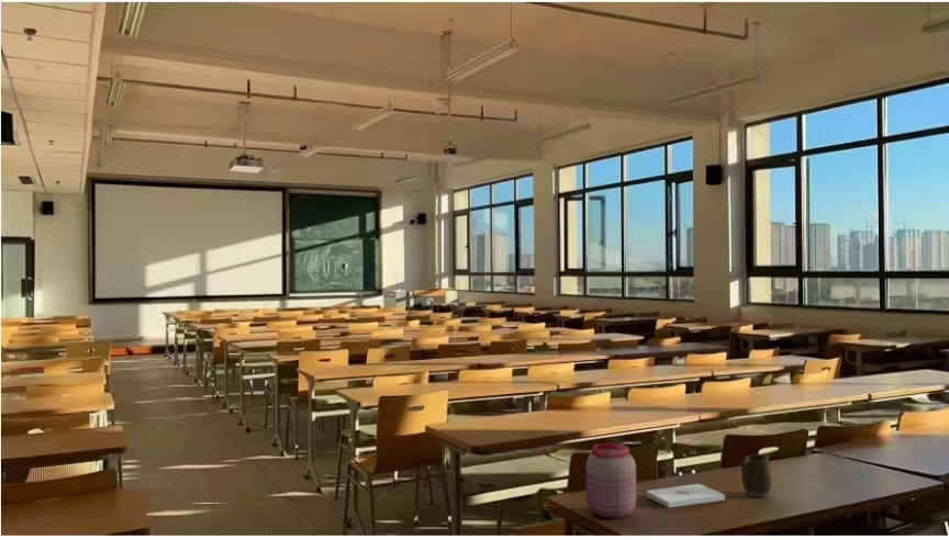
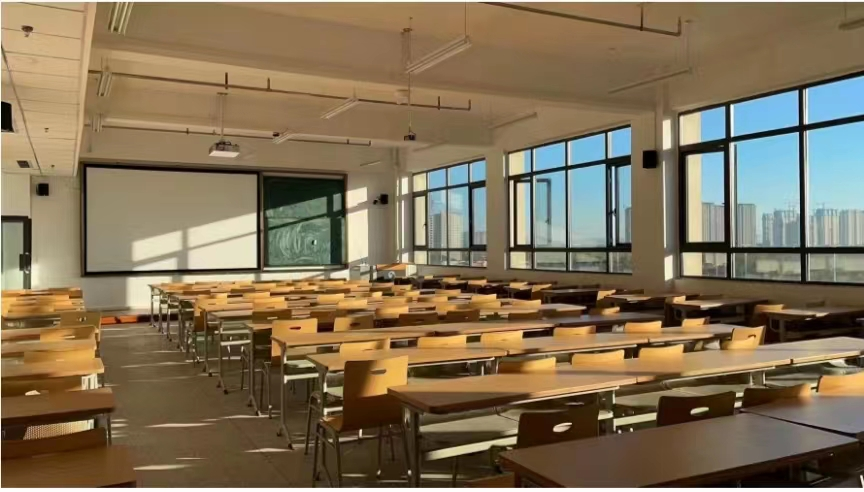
- jar [584,442,637,519]
- mug [740,453,773,498]
- notepad [646,483,726,508]
